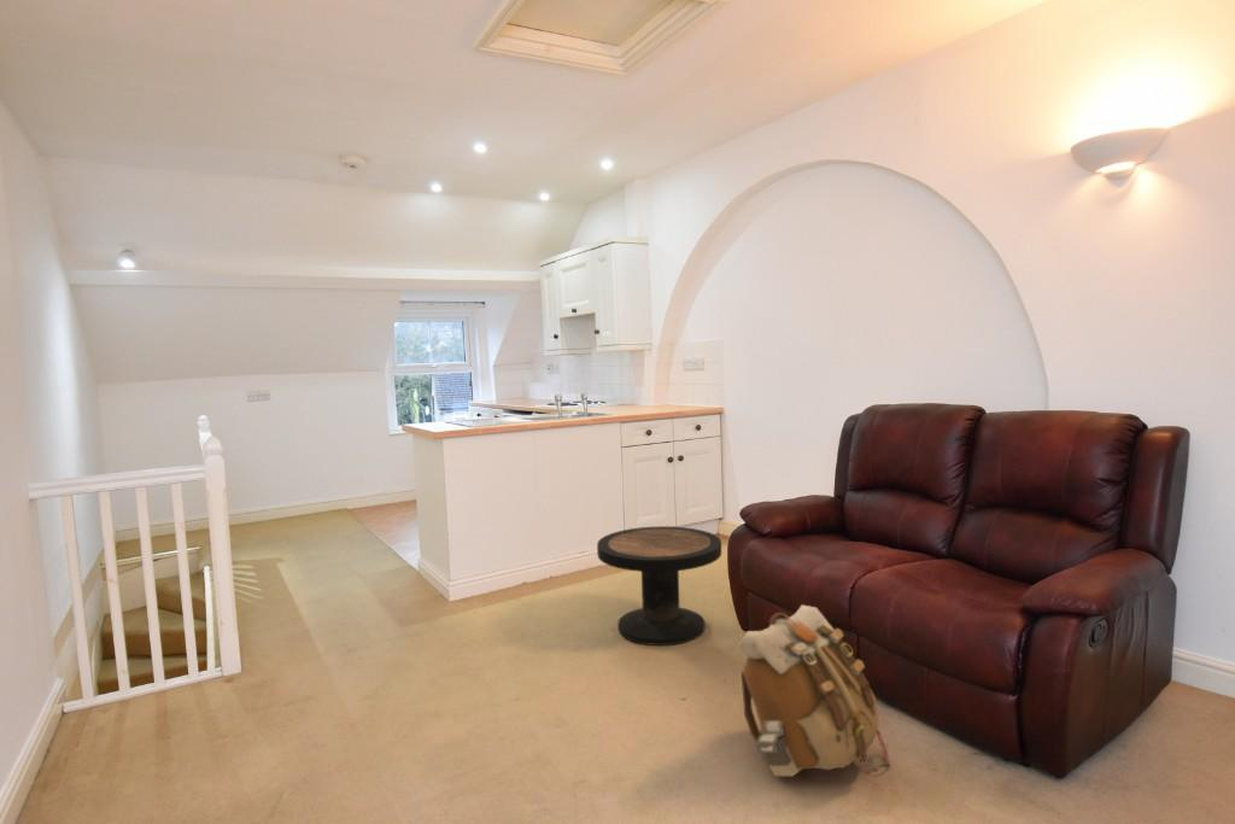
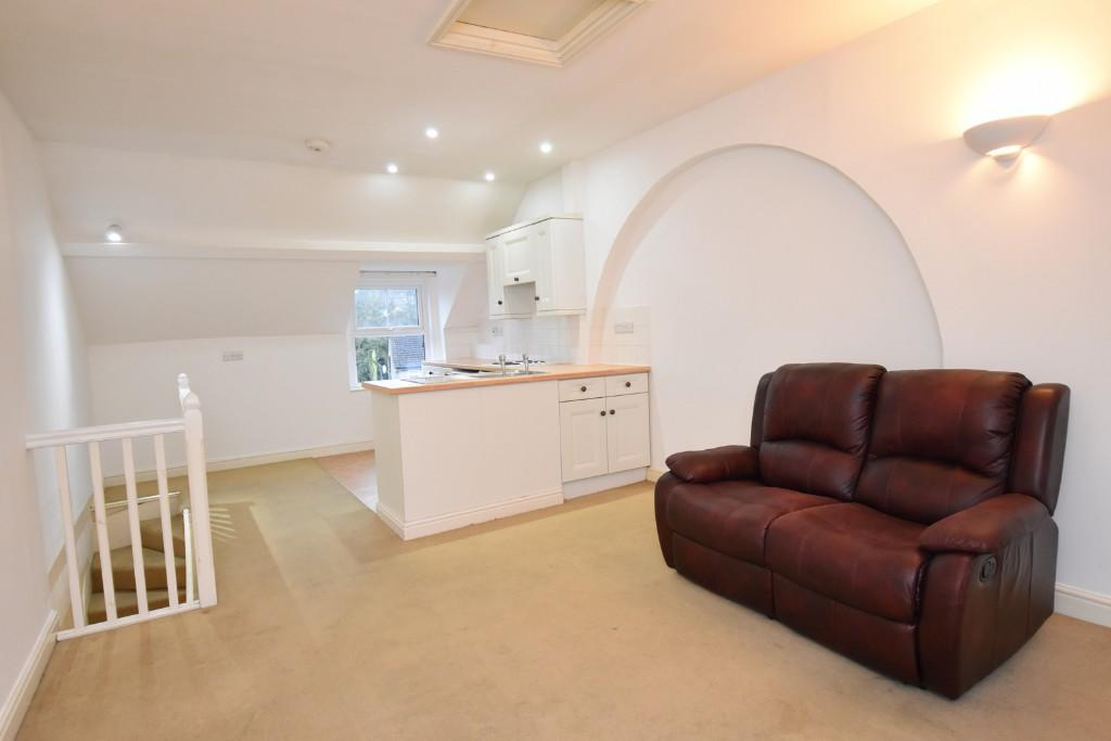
- side table [596,525,722,647]
- backpack [737,603,891,777]
